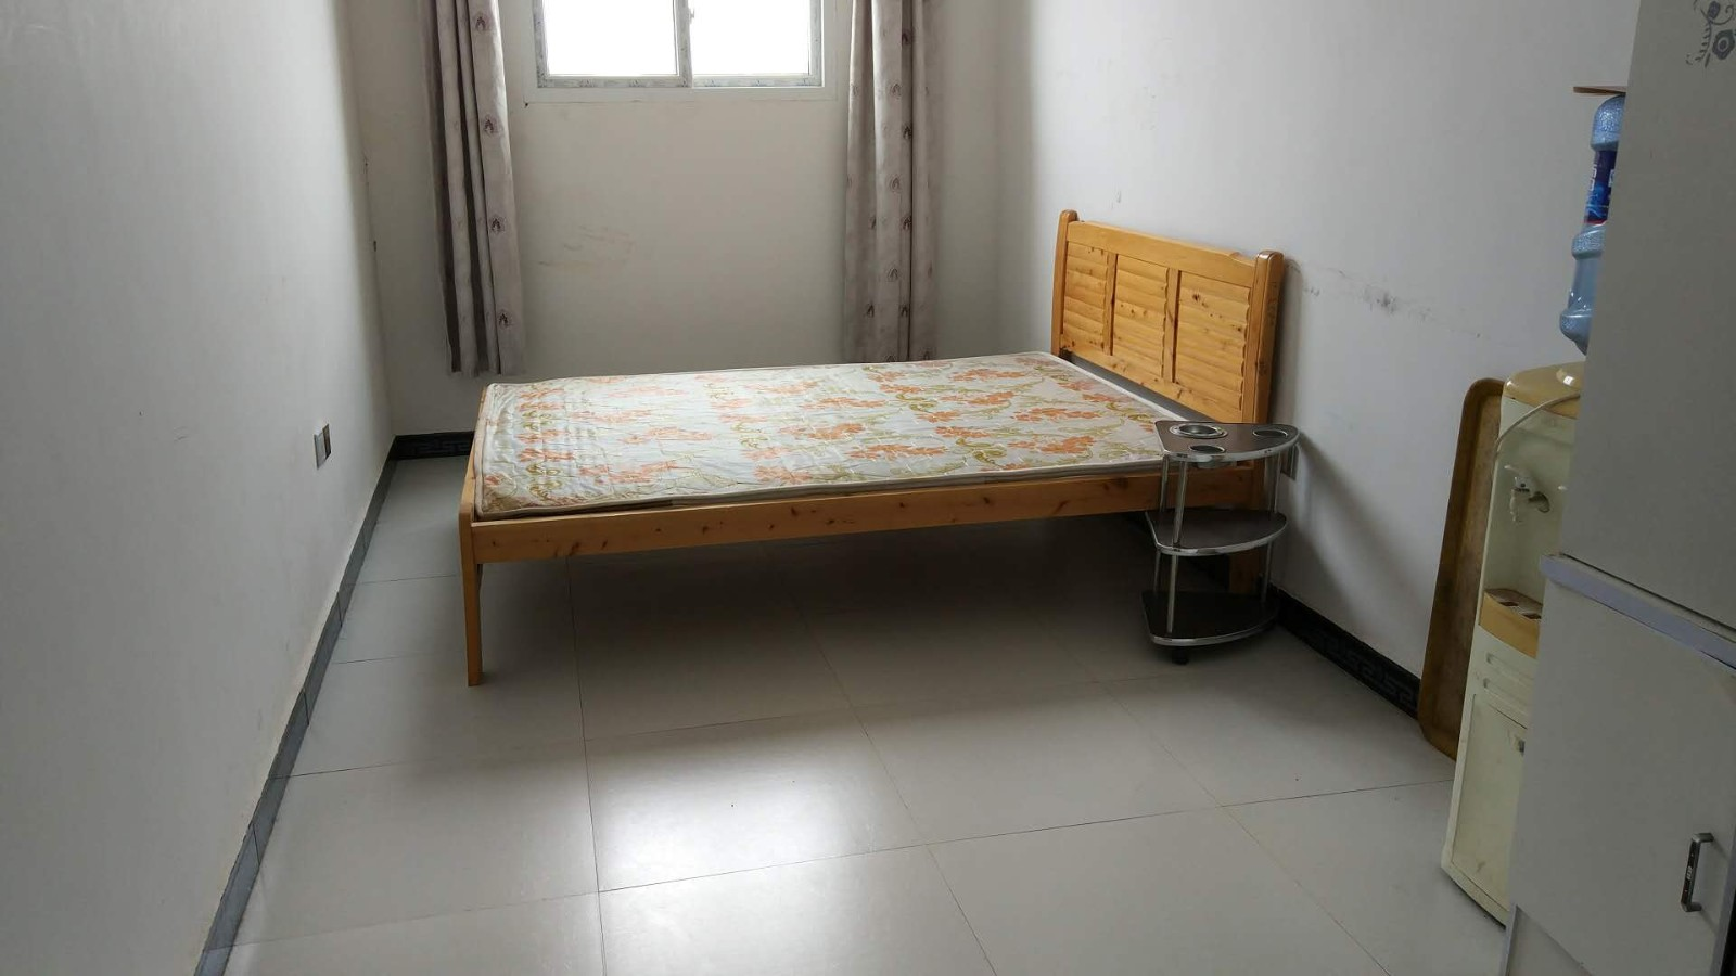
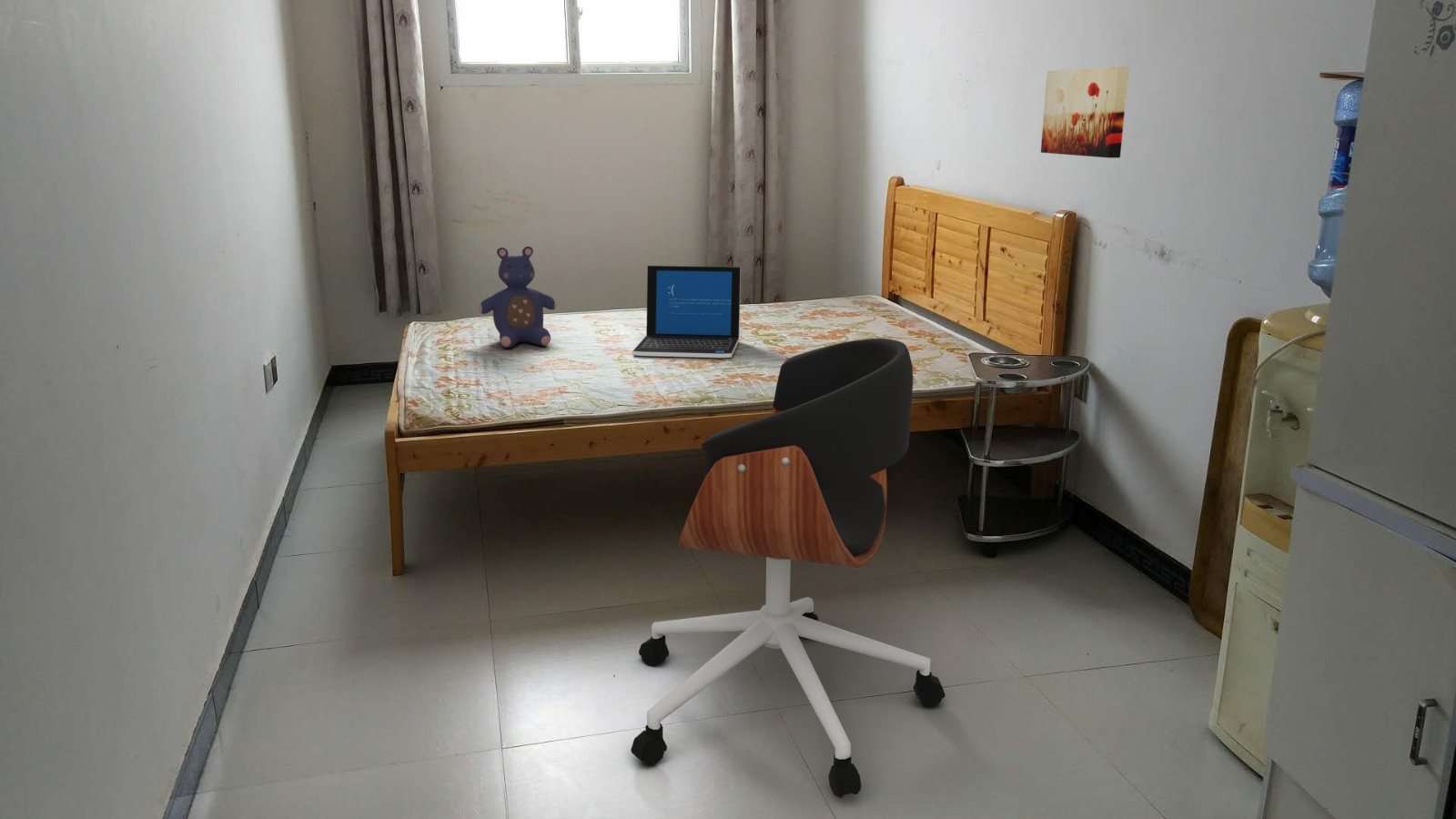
+ laptop [632,265,742,359]
+ wall art [1040,66,1129,158]
+ office chair [630,338,946,799]
+ teddy bear [478,246,558,349]
